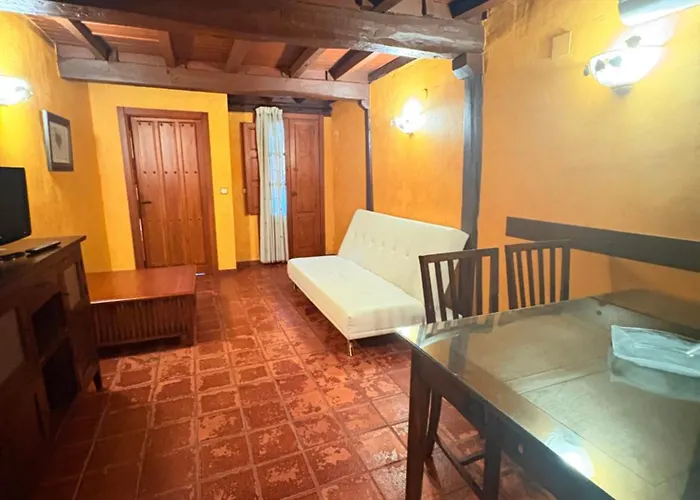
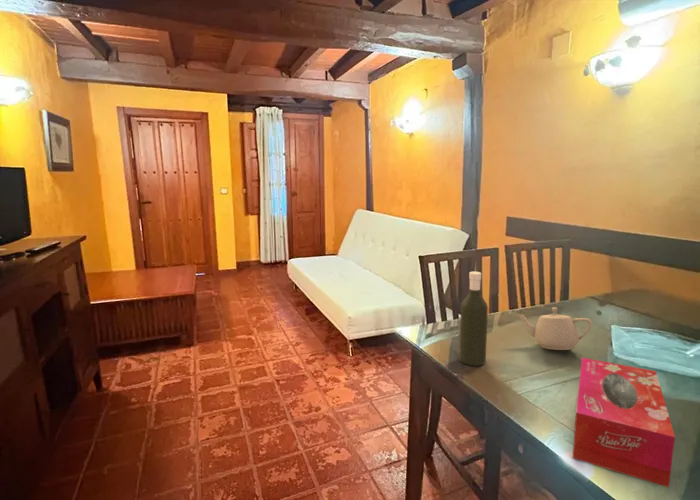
+ tissue box [571,357,676,488]
+ bottle [459,271,489,367]
+ teapot [516,306,593,351]
